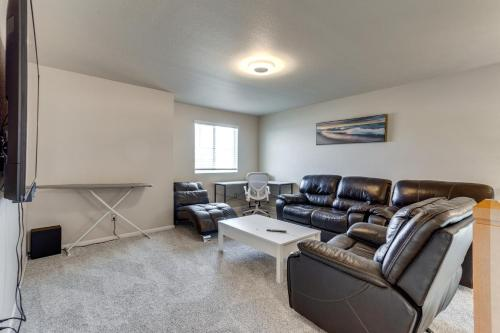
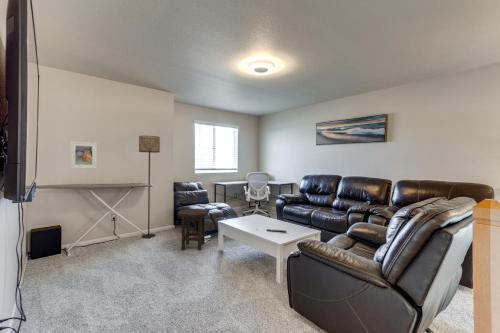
+ stool [177,208,210,251]
+ floor lamp [138,135,161,239]
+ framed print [69,140,98,170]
